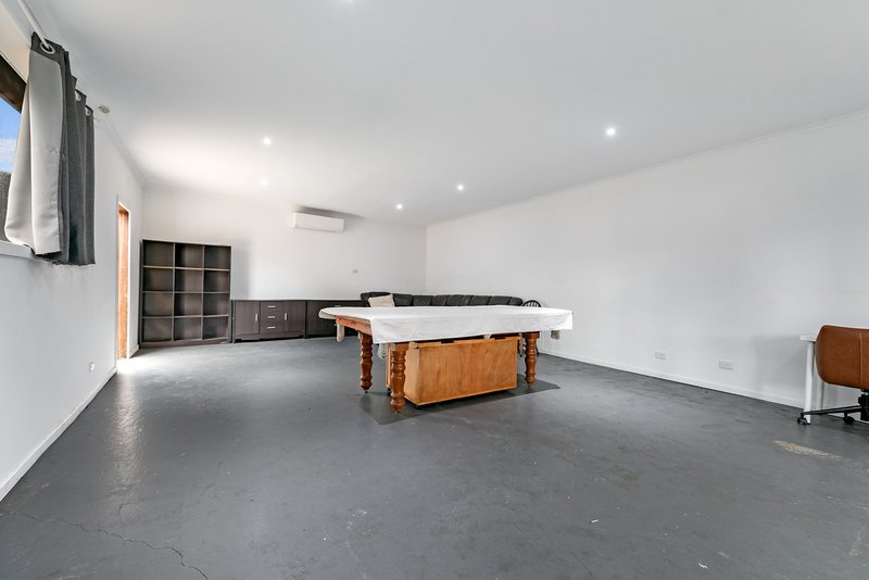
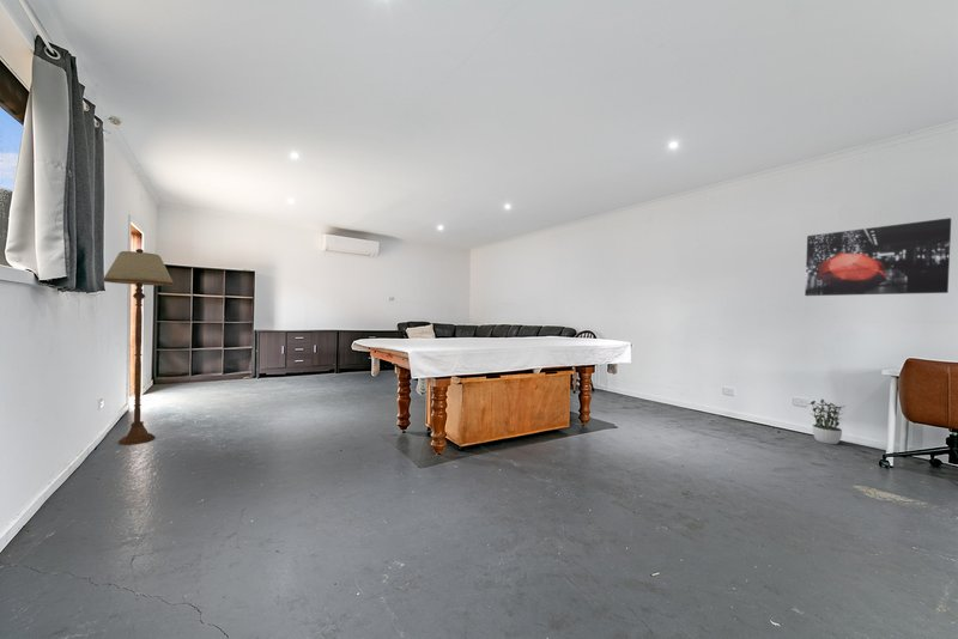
+ wall art [804,217,952,297]
+ potted plant [806,398,847,445]
+ floor lamp [103,248,176,446]
